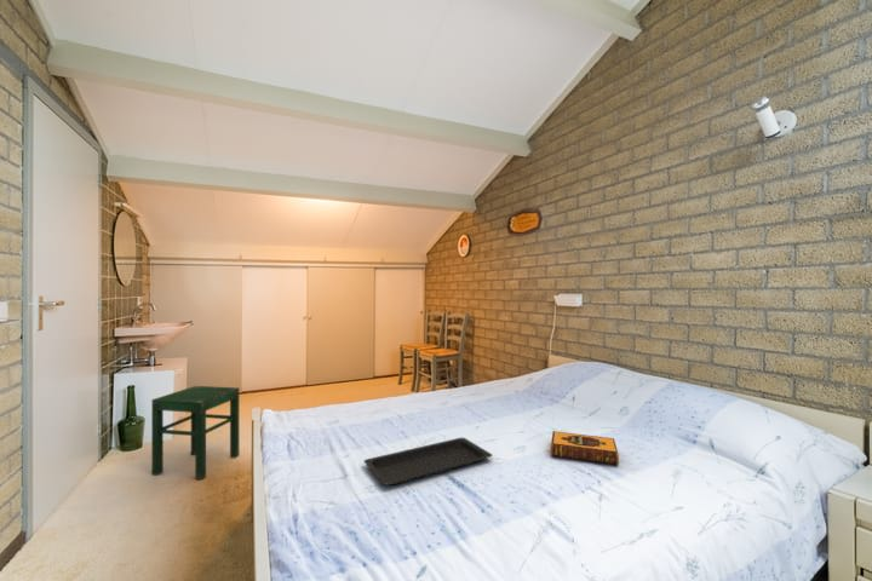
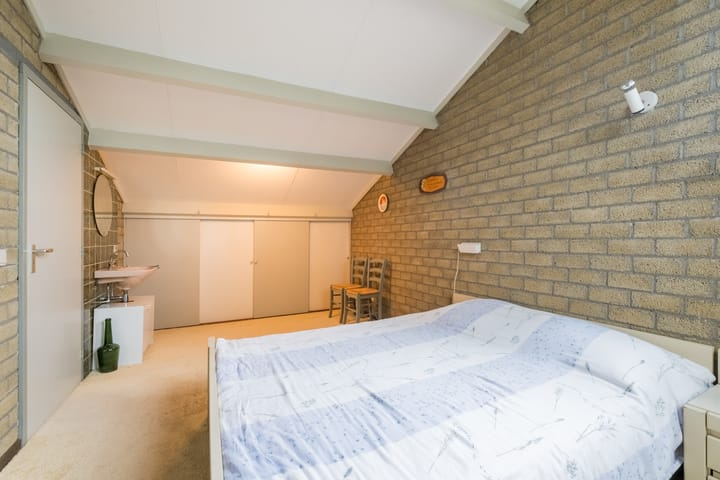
- serving tray [363,437,493,487]
- hardback book [550,430,620,466]
- stool [150,385,240,482]
